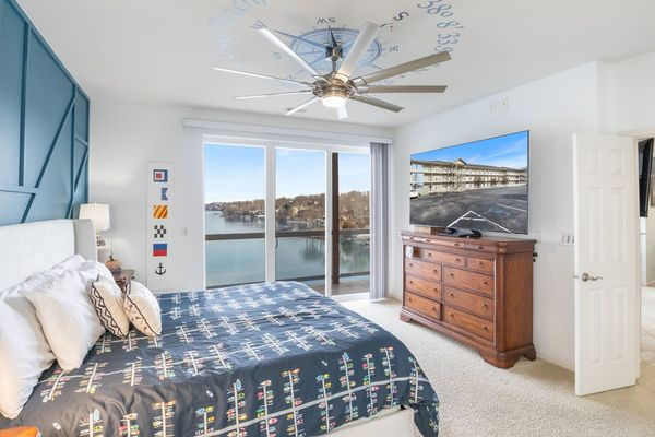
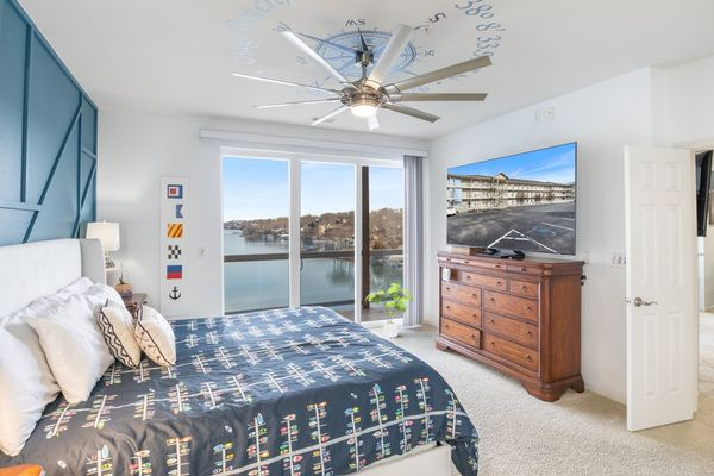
+ house plant [364,282,414,339]
